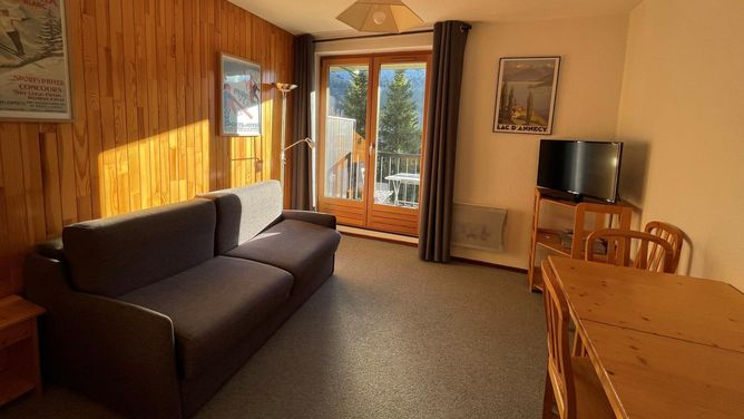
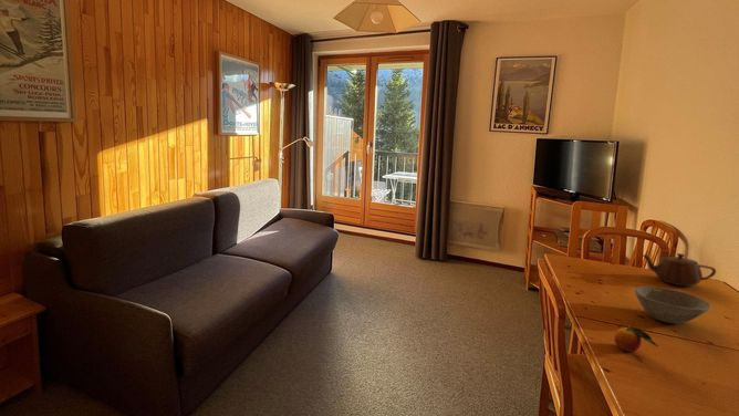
+ fruit [613,321,659,353]
+ teapot [641,252,717,288]
+ bowl [634,285,712,325]
